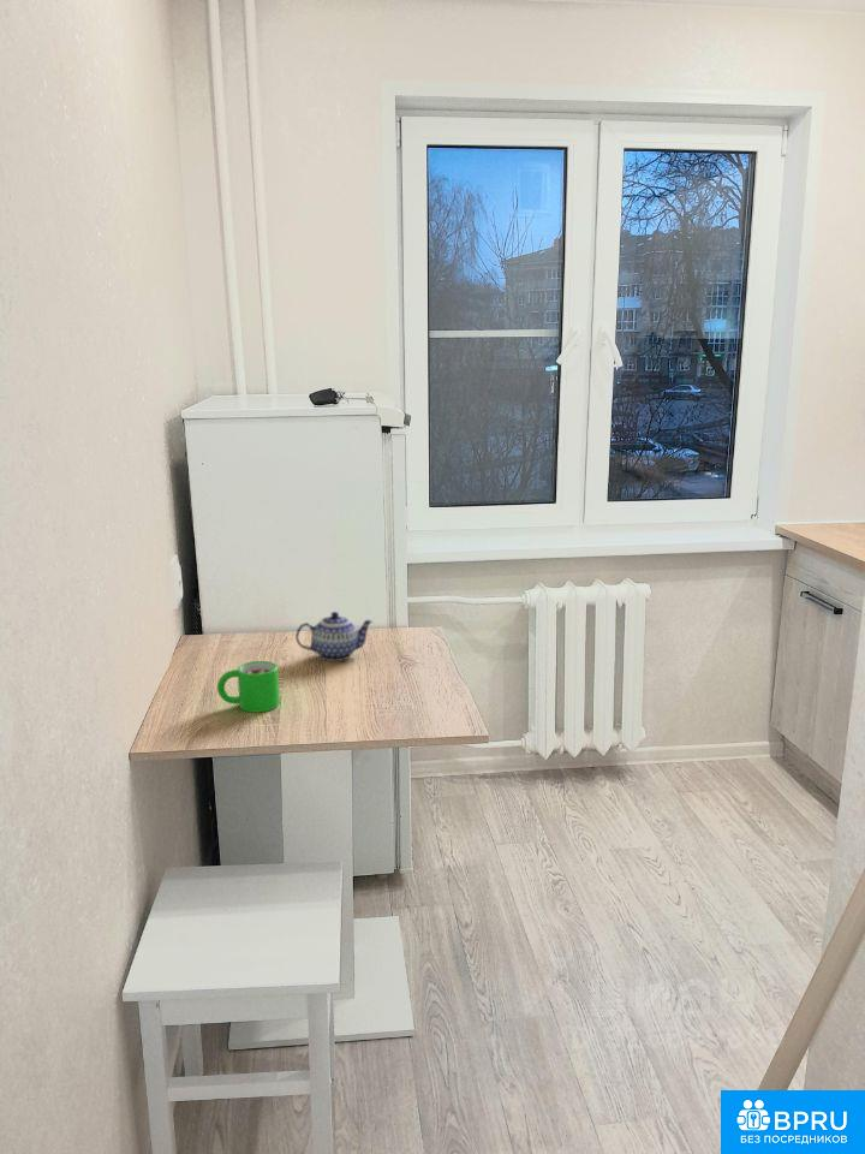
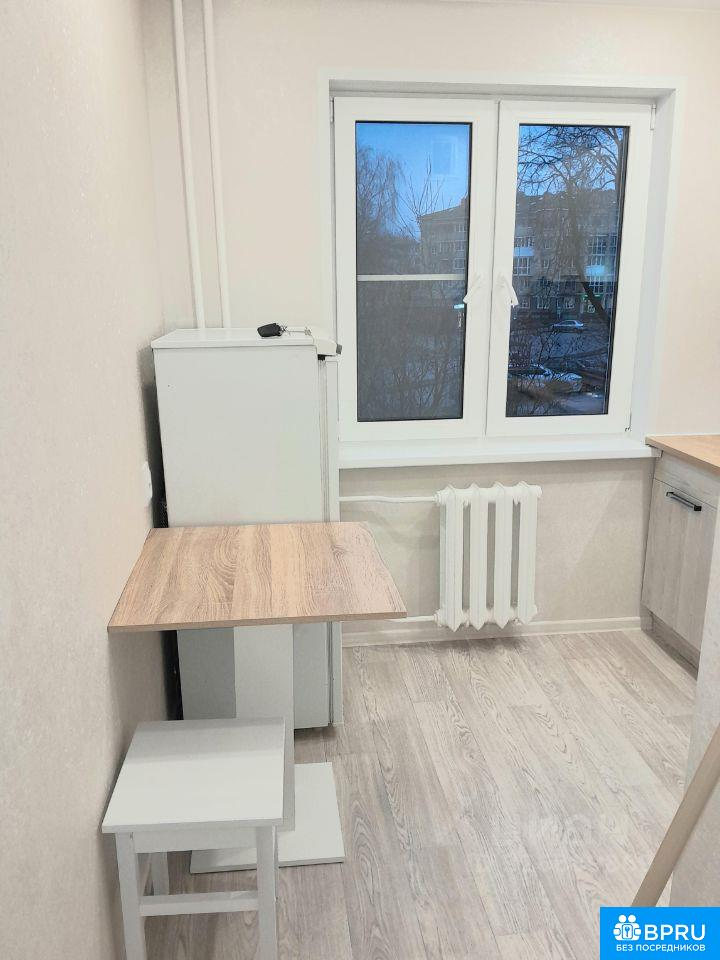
- mug [216,660,281,714]
- teapot [294,611,374,662]
